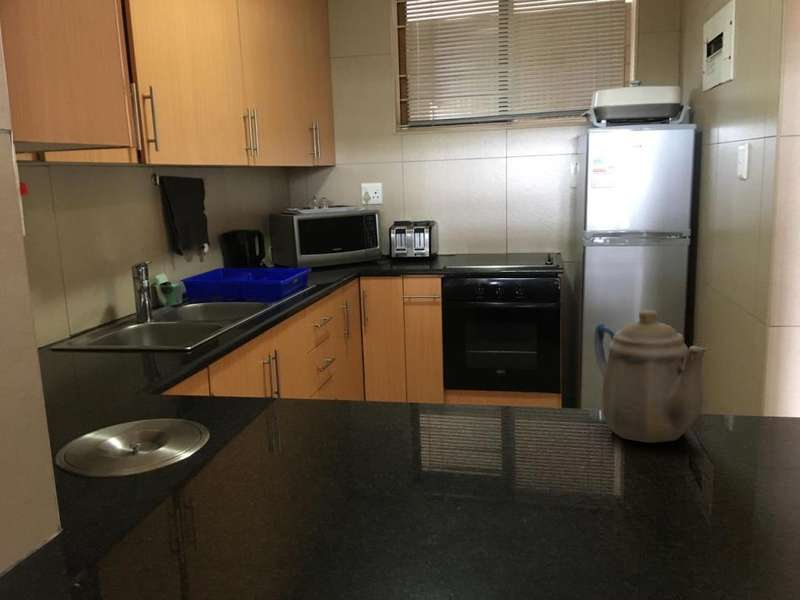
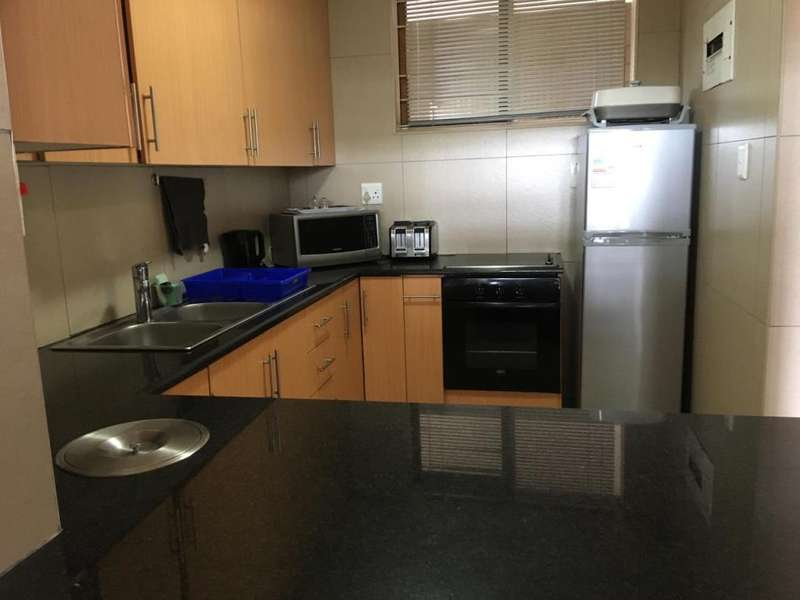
- teapot [593,309,709,444]
